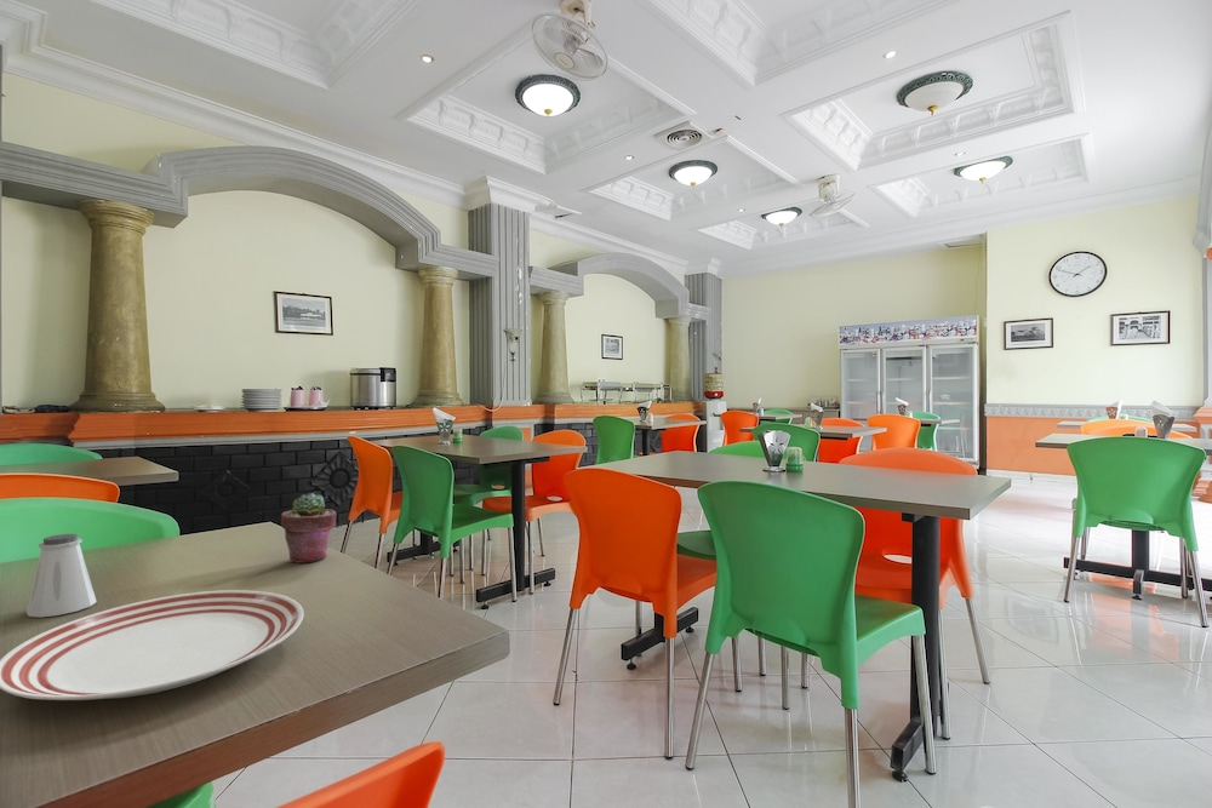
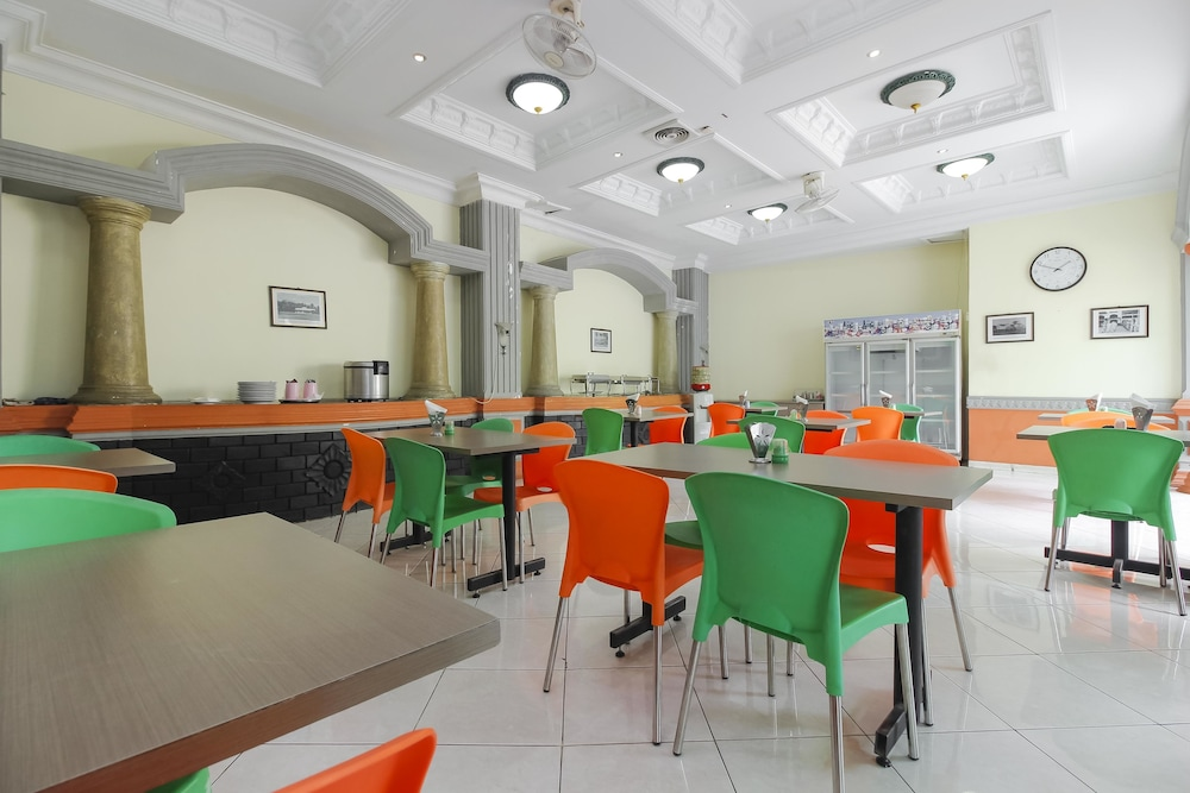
- potted succulent [280,492,338,563]
- dinner plate [0,589,305,701]
- saltshaker [25,533,97,618]
